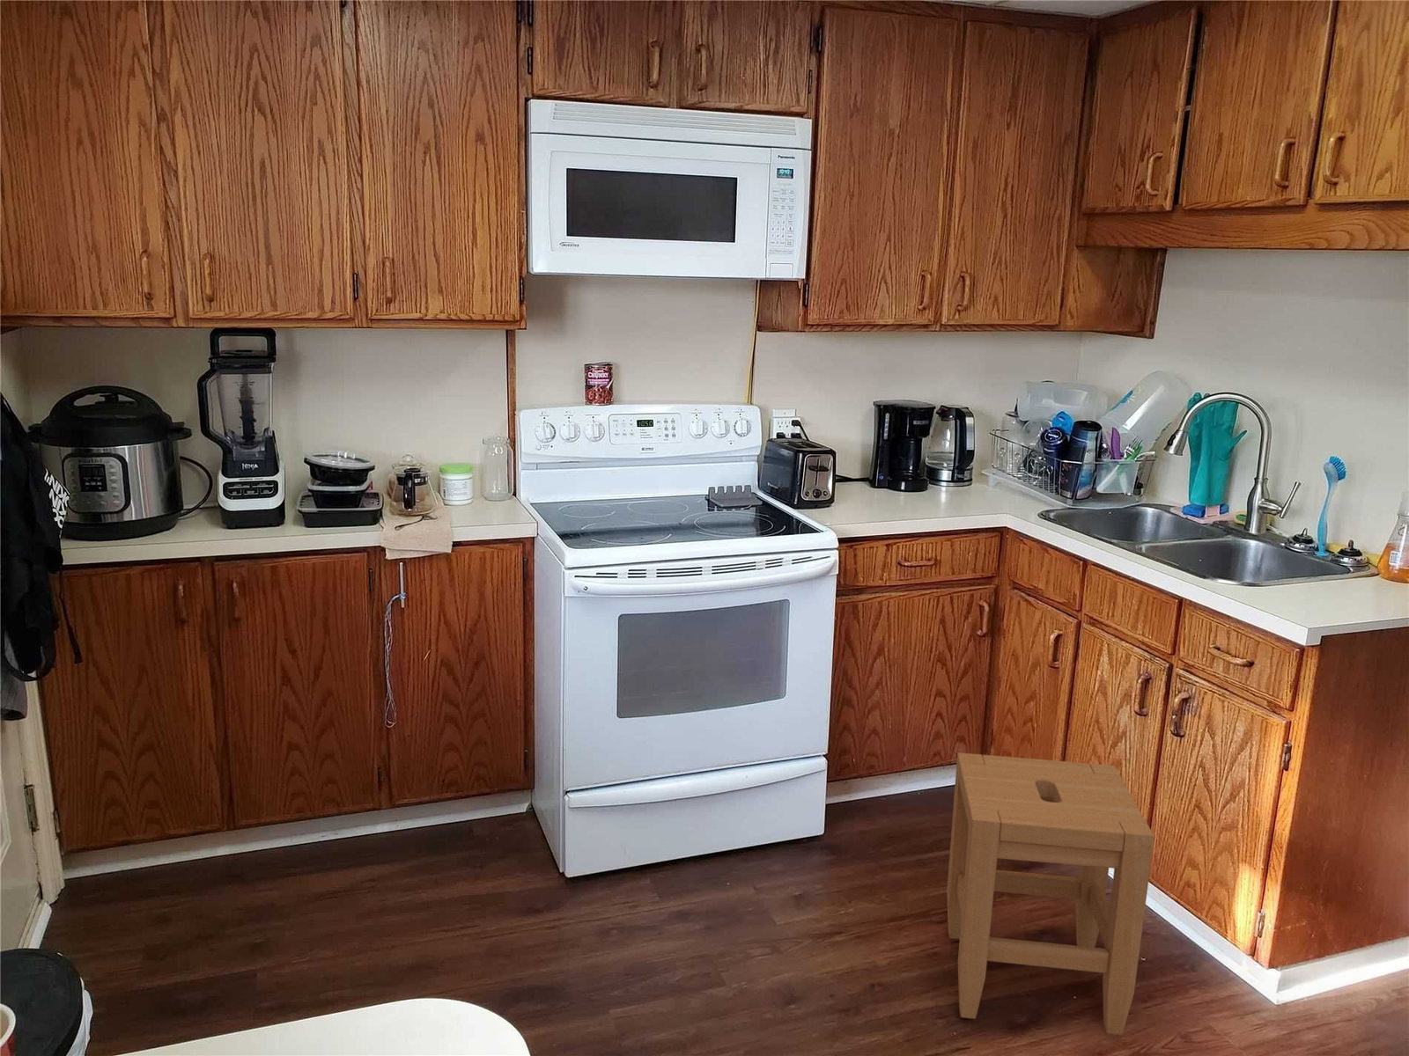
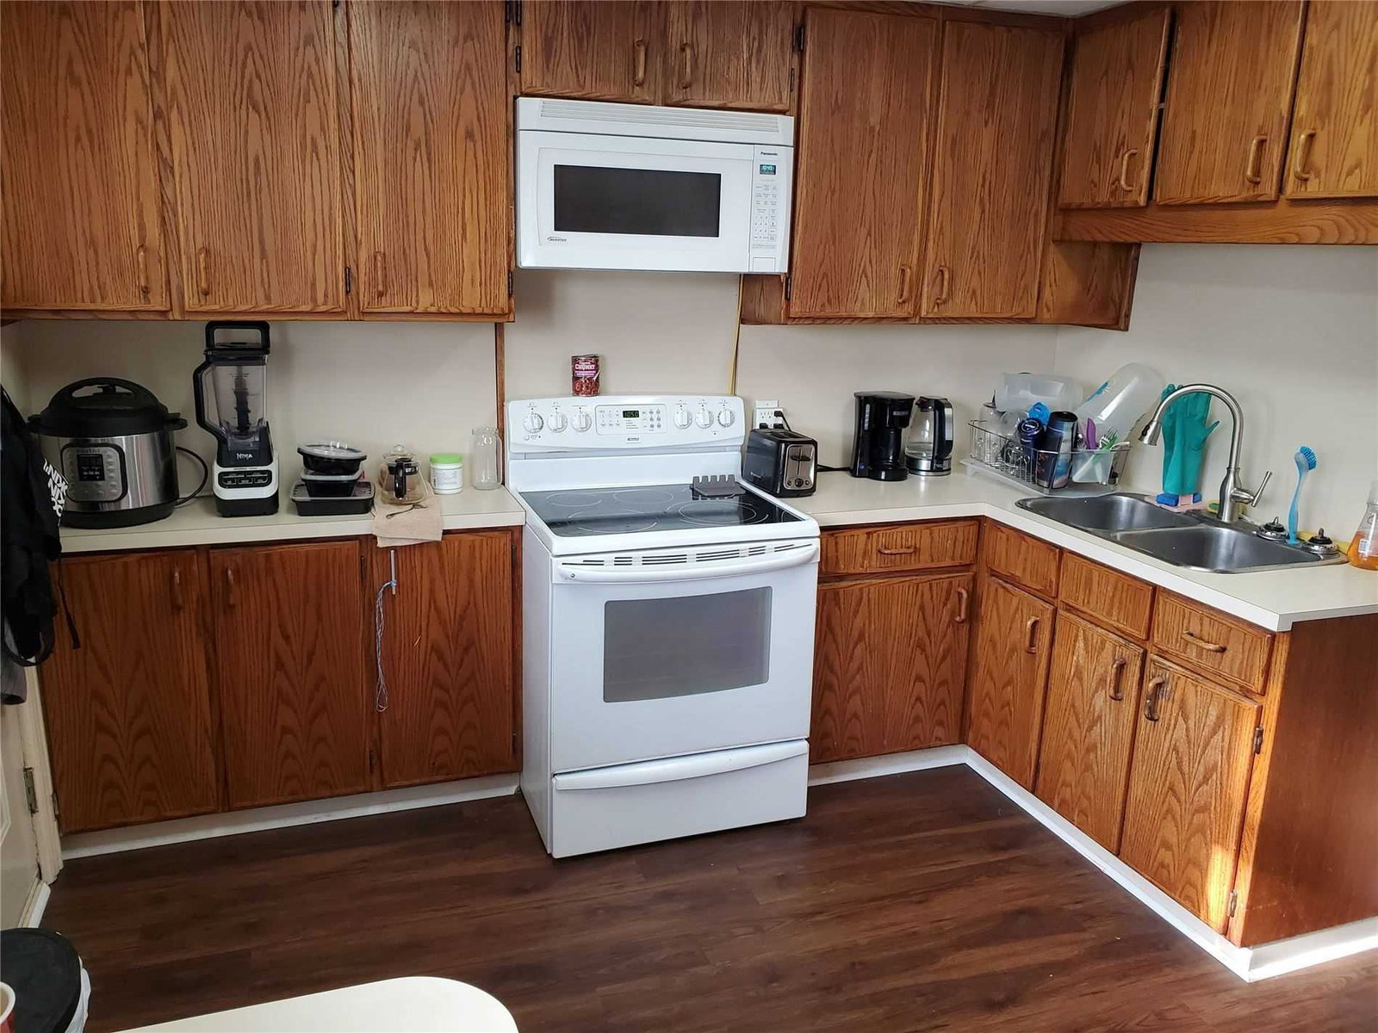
- stool [945,752,1155,1036]
